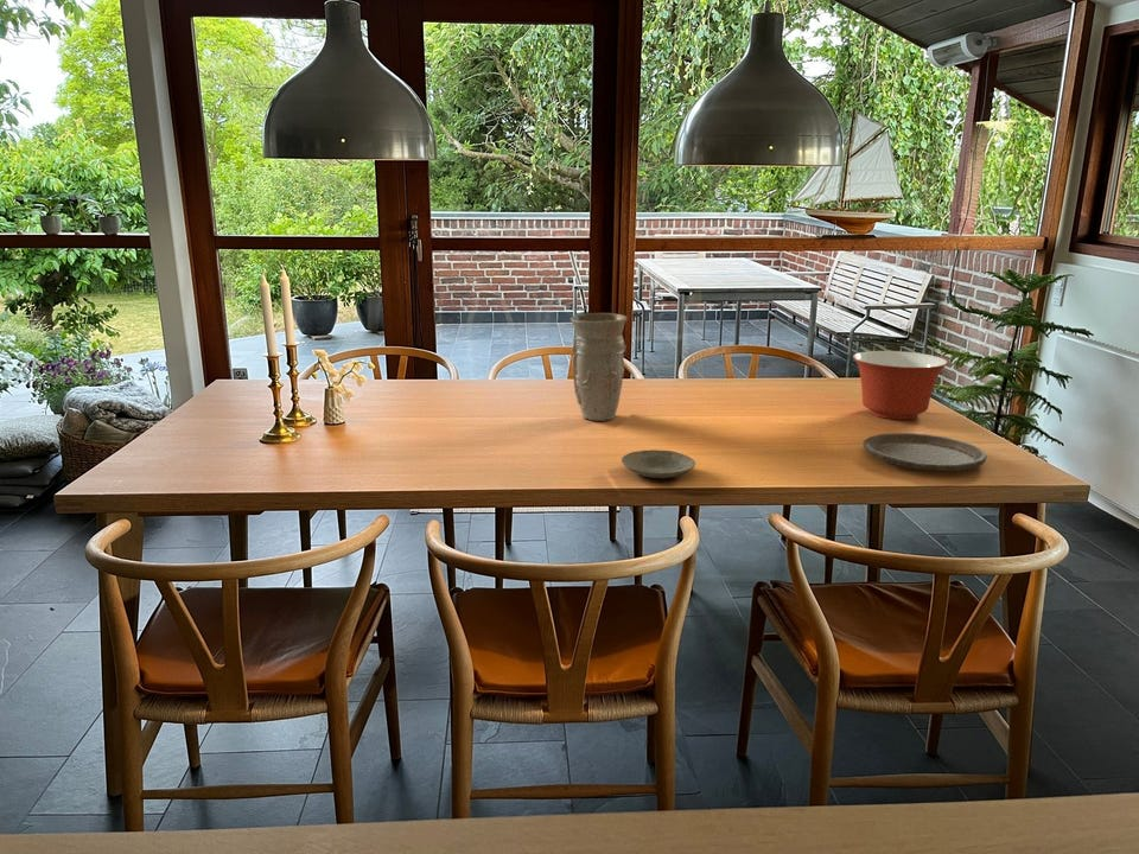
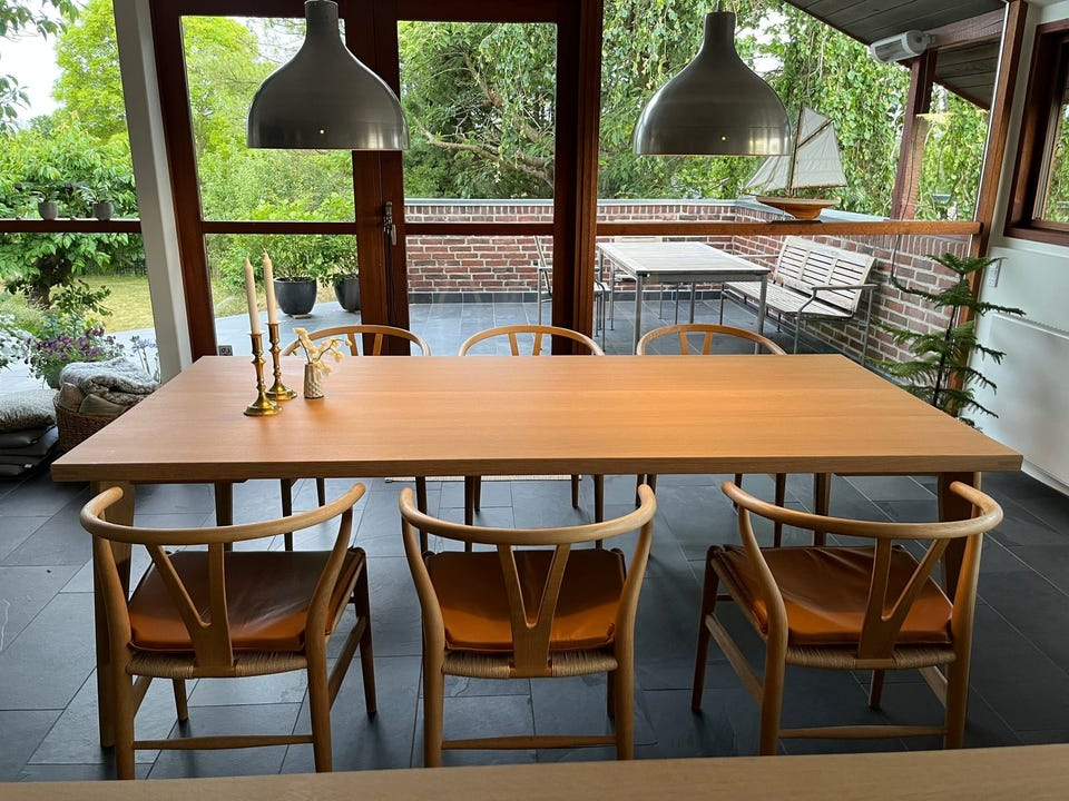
- plate [861,432,988,472]
- plate [621,448,696,479]
- mixing bowl [852,350,949,421]
- vase [570,312,628,422]
